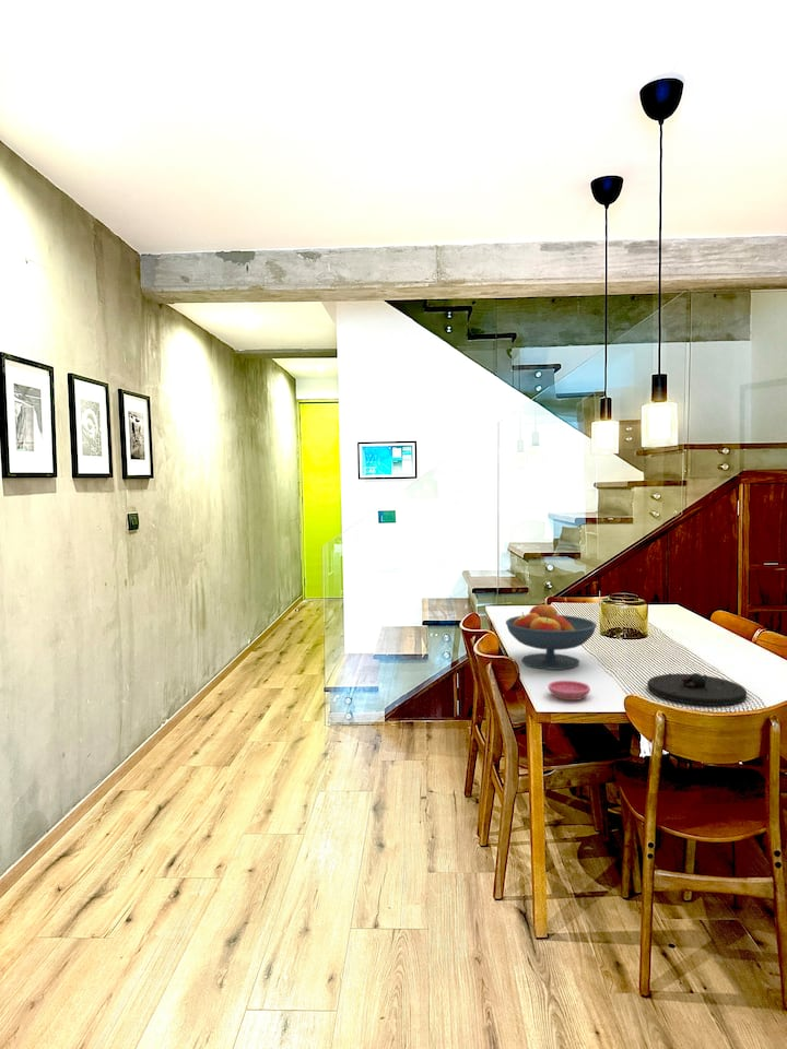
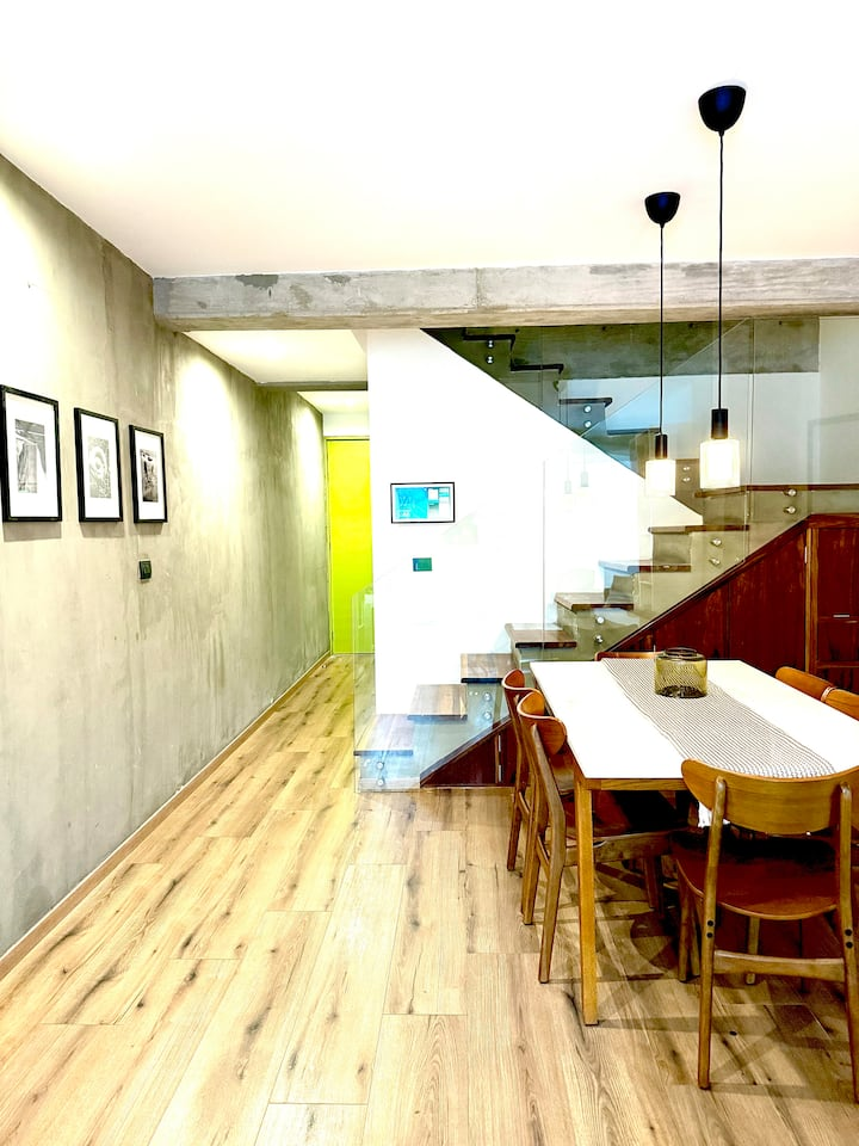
- fruit bowl [505,602,598,671]
- plate [646,672,748,706]
- saucer [547,680,591,702]
